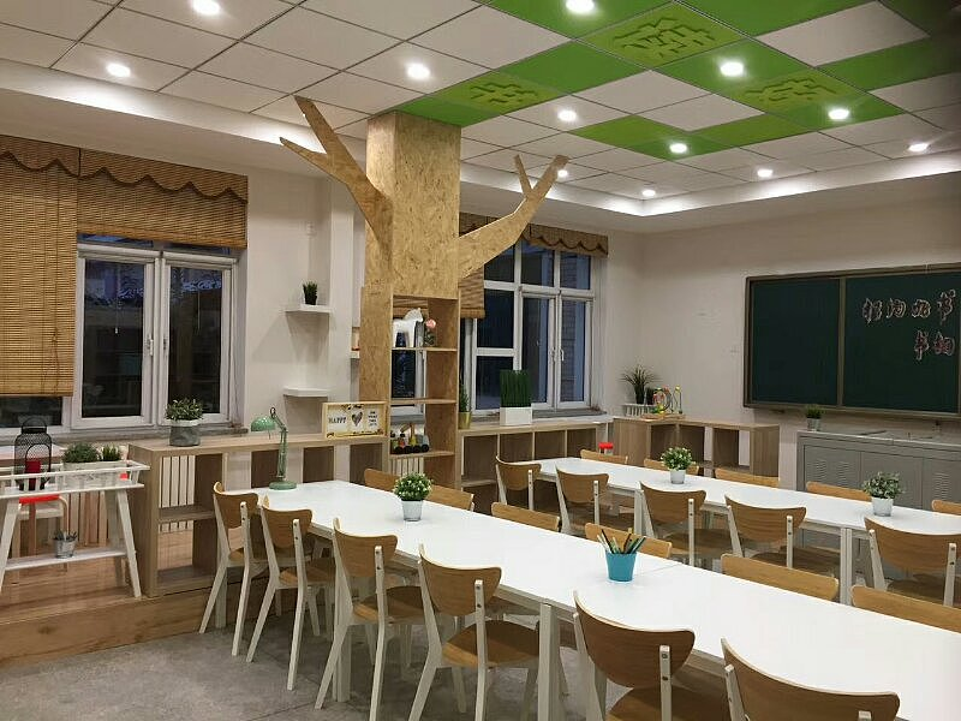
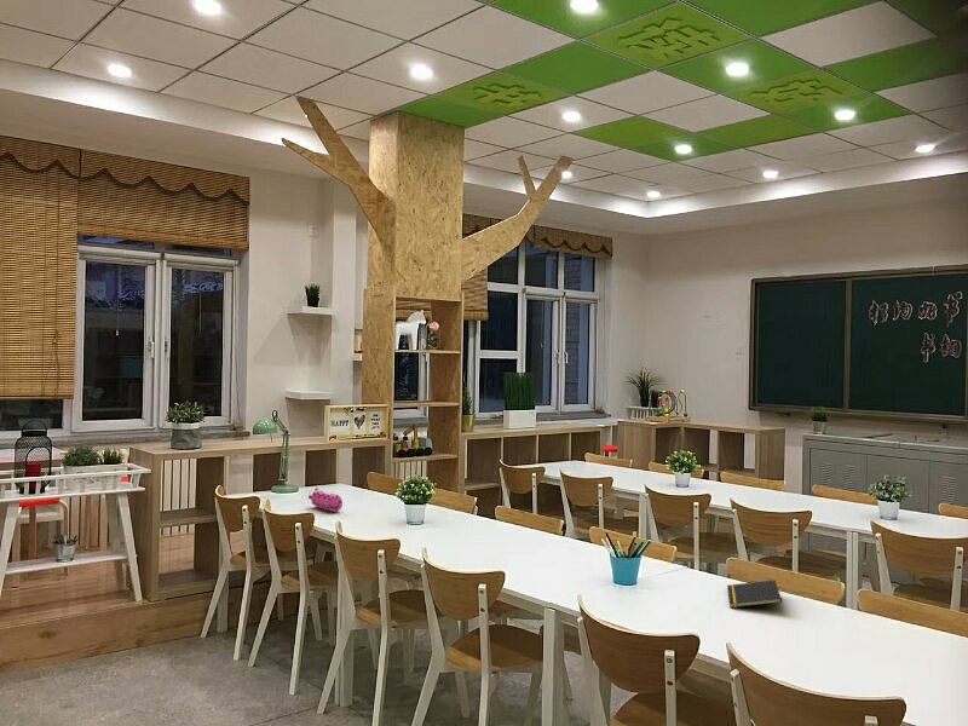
+ notepad [726,580,783,609]
+ pencil case [307,486,344,513]
